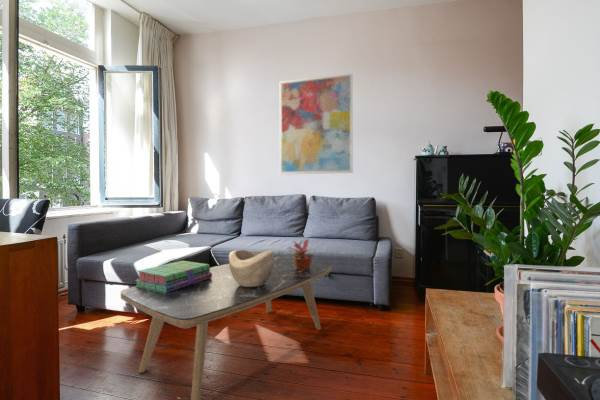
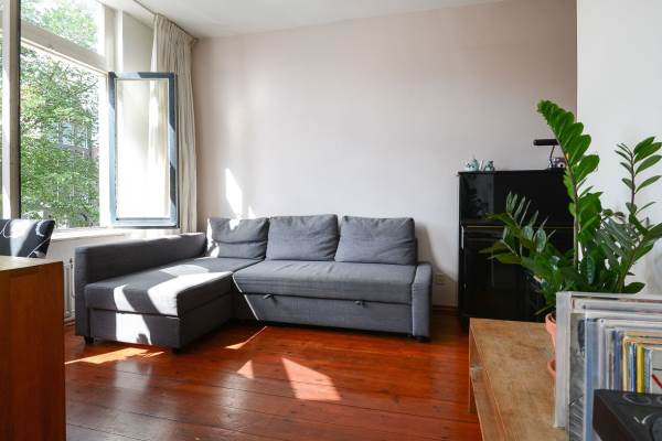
- coffee table [120,255,333,400]
- stack of books [134,260,212,293]
- wall art [279,73,354,176]
- decorative bowl [228,249,275,287]
- potted plant [287,238,319,270]
